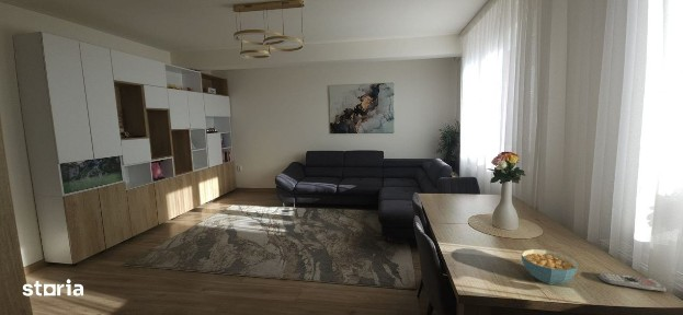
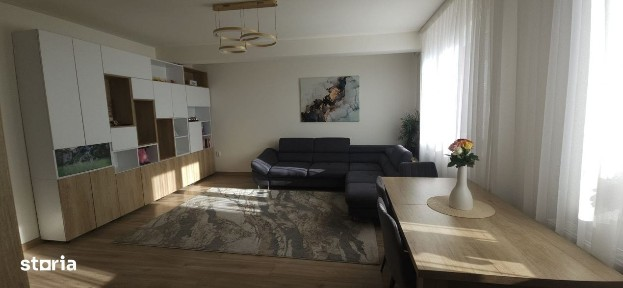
- remote control [597,272,667,293]
- cereal bowl [521,248,579,285]
